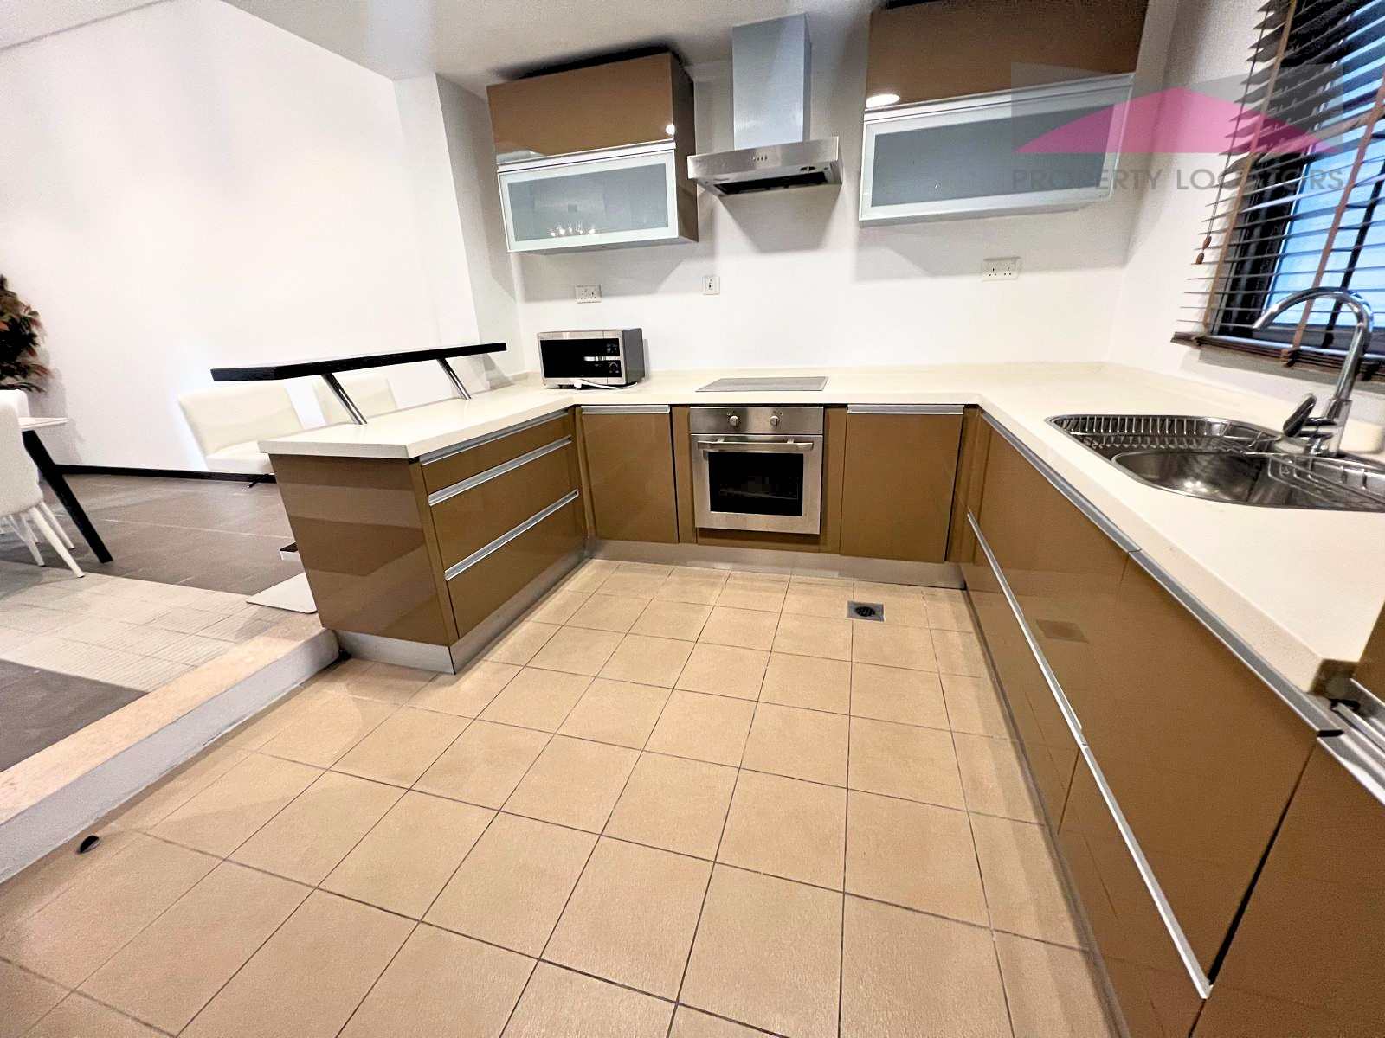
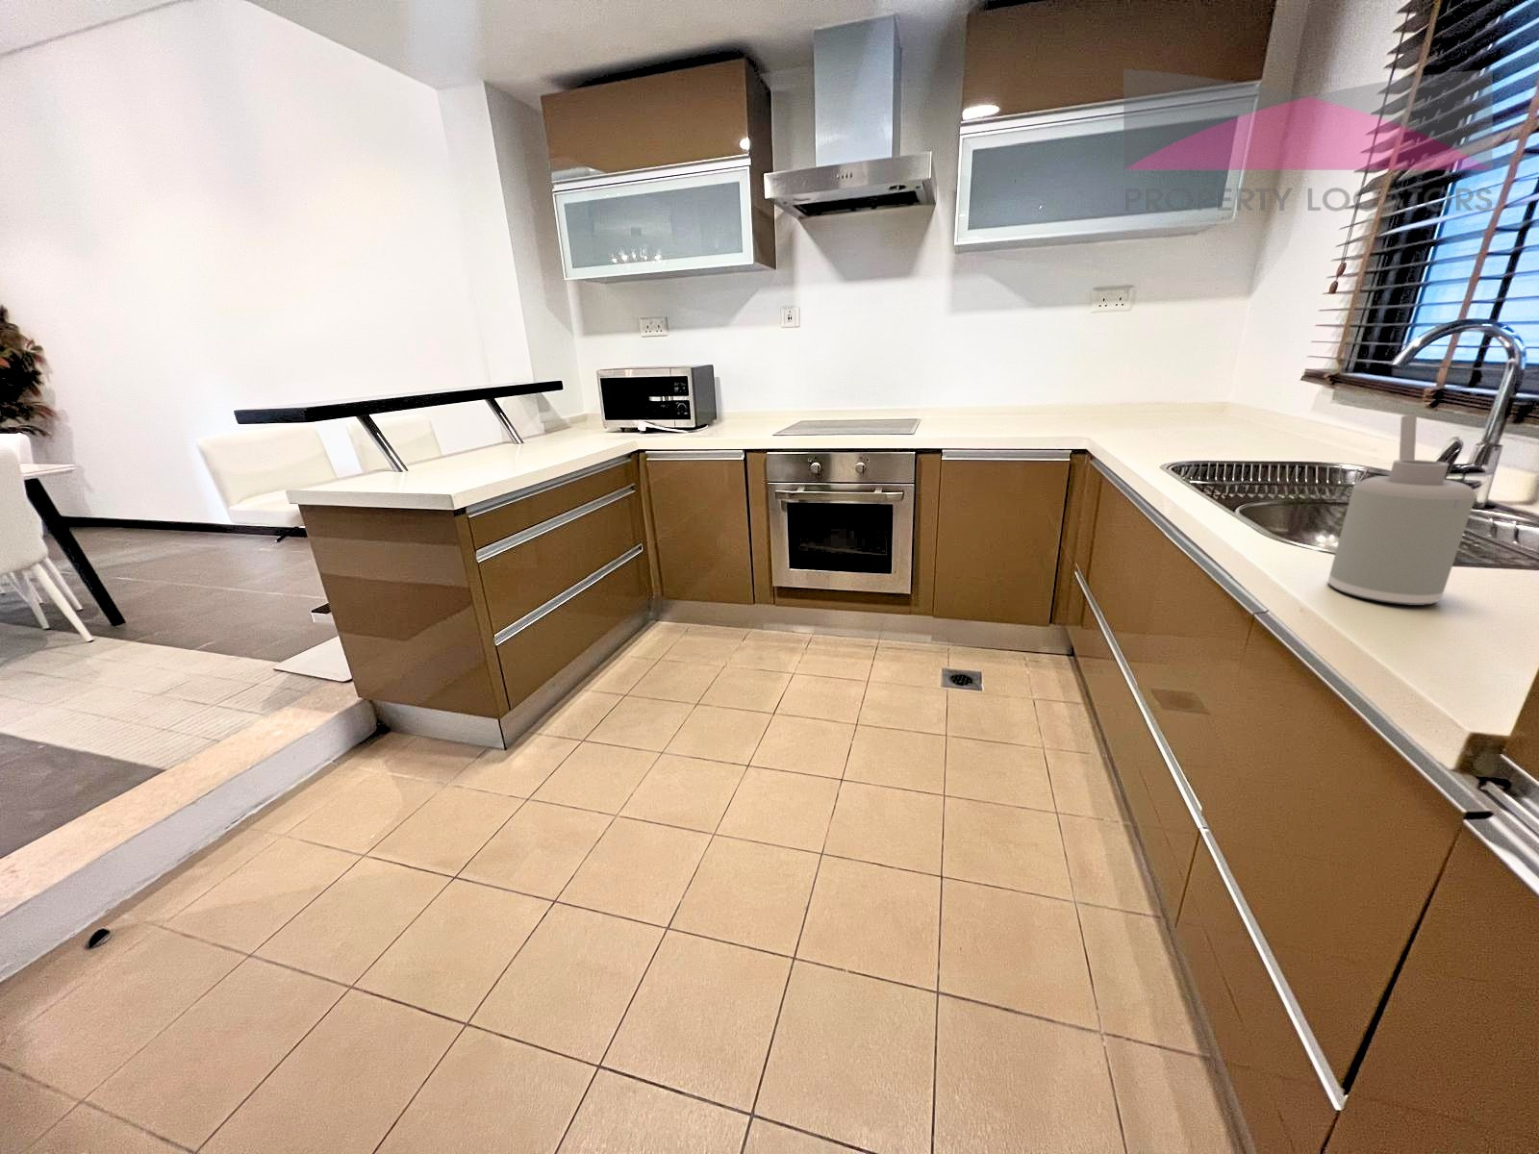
+ soap dispenser [1327,413,1477,607]
